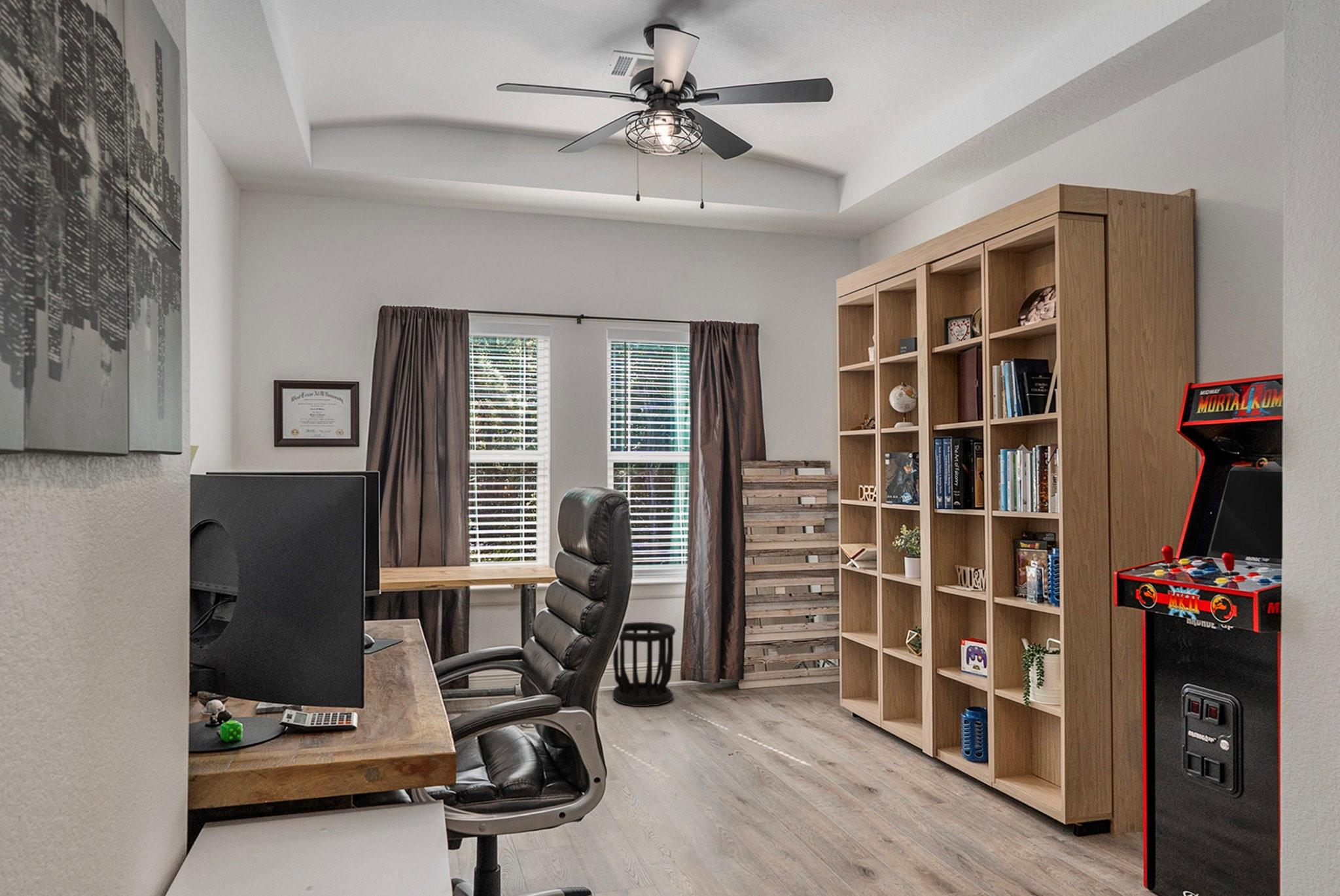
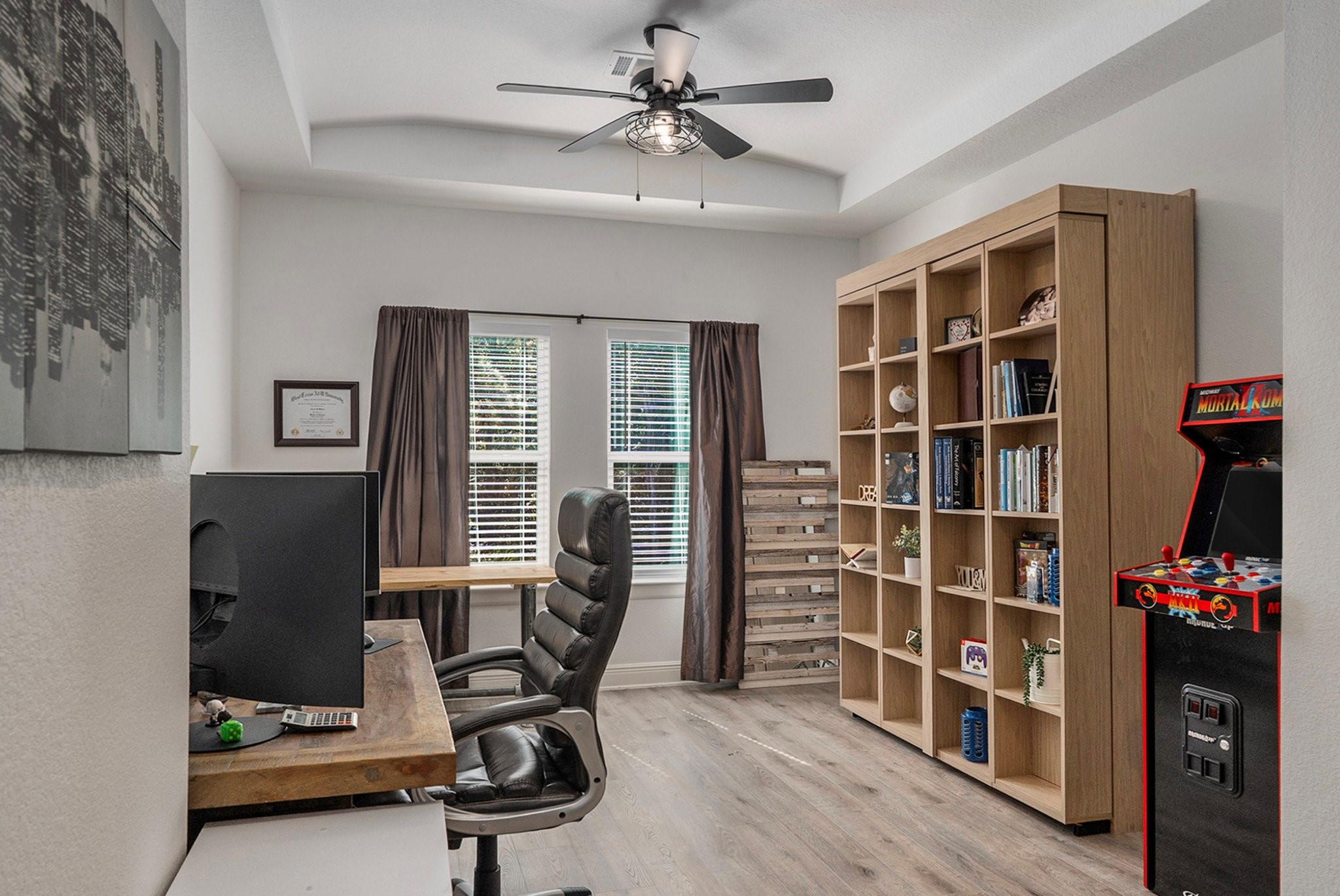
- wastebasket [612,621,677,707]
